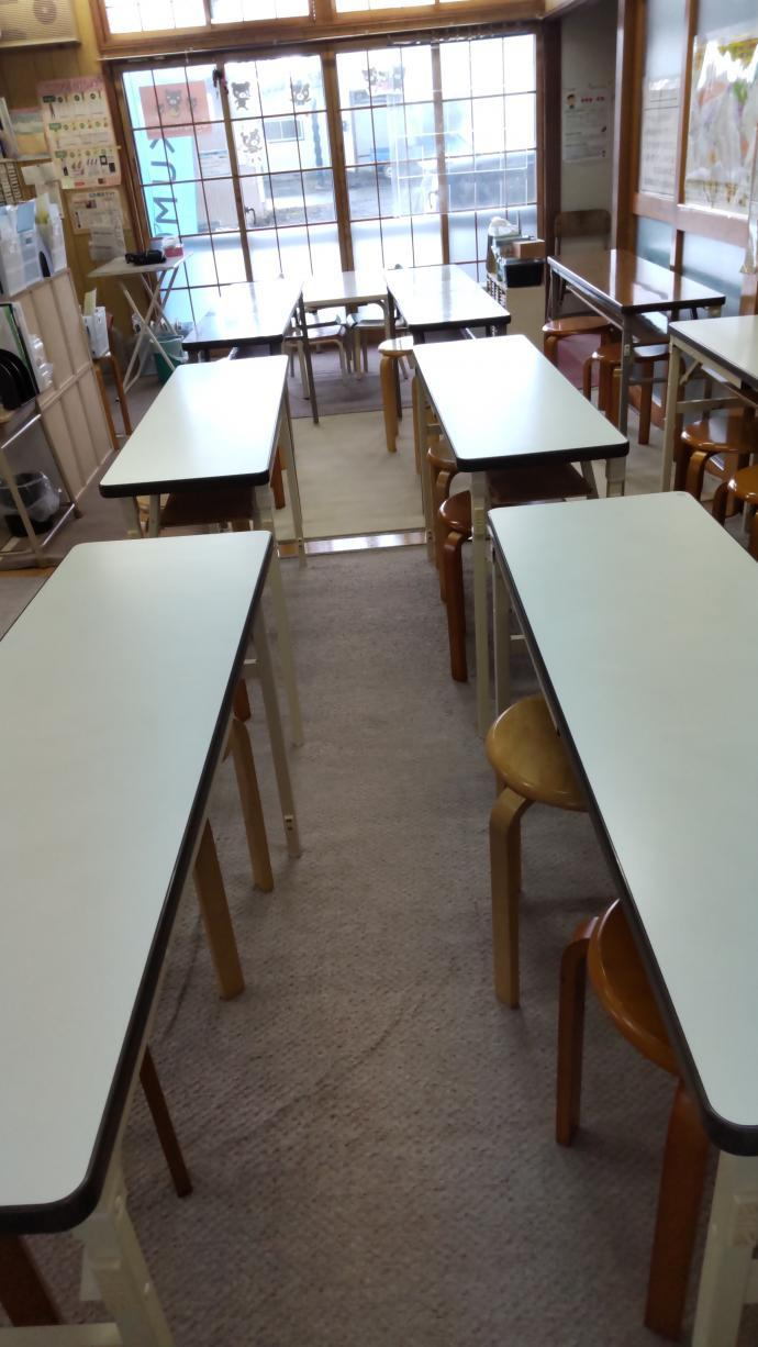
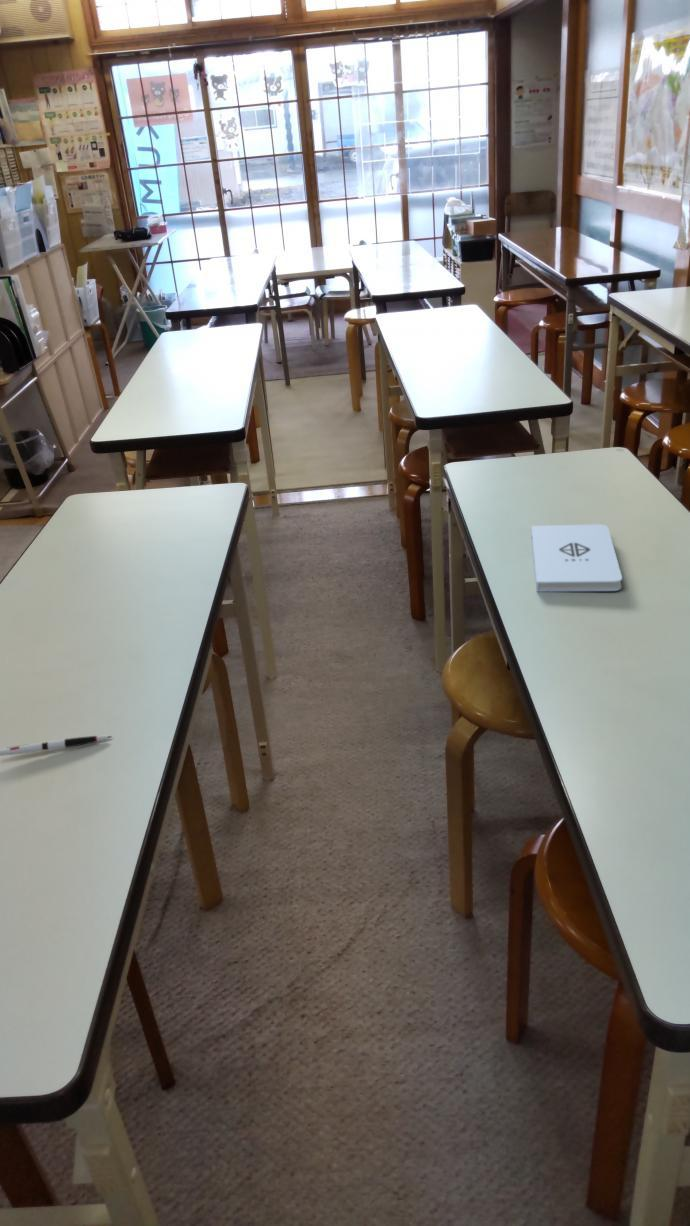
+ pen [0,735,113,757]
+ notepad [530,523,623,593]
